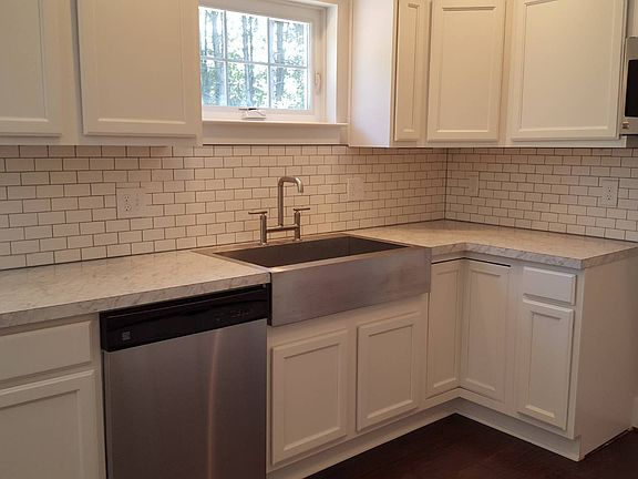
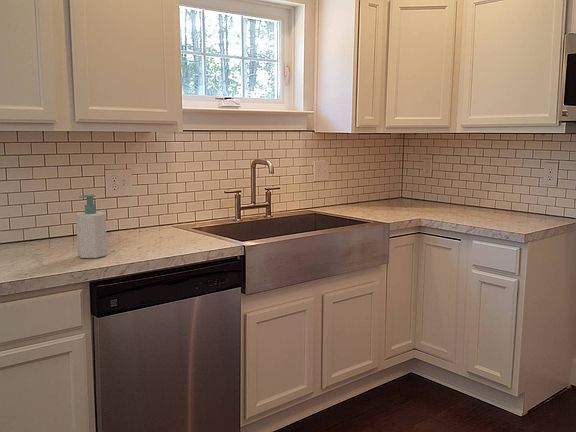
+ soap bottle [75,193,108,259]
